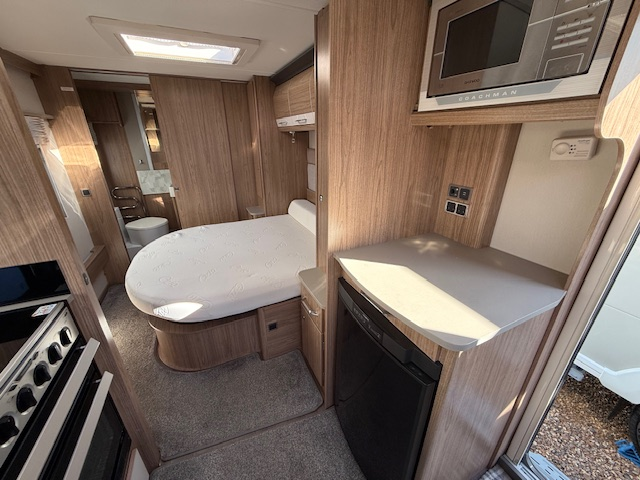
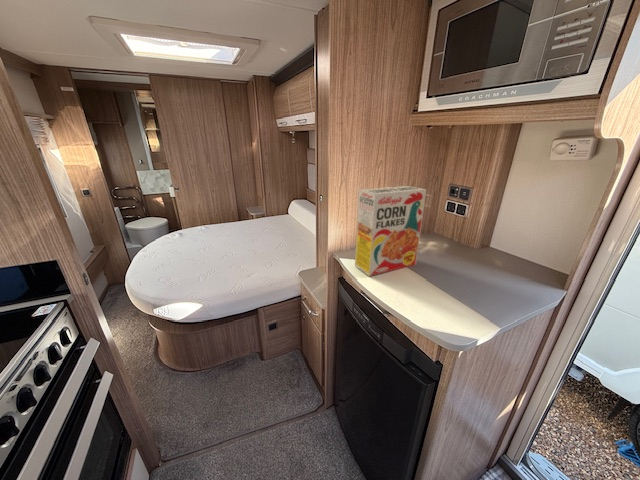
+ cereal box [354,185,427,277]
